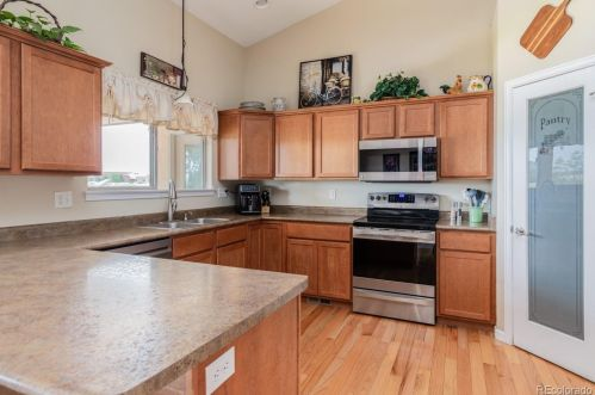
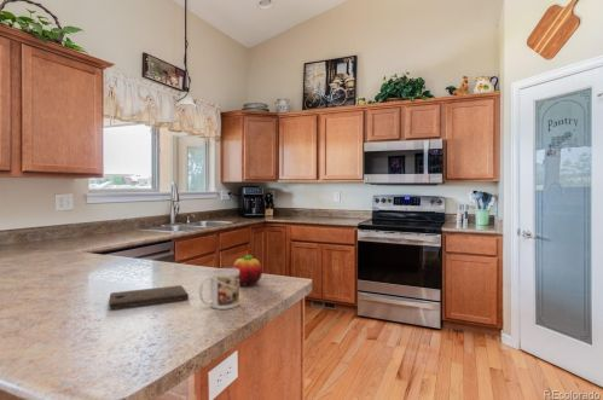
+ fruit [232,254,263,288]
+ cutting board [108,284,190,311]
+ mug [198,267,240,311]
